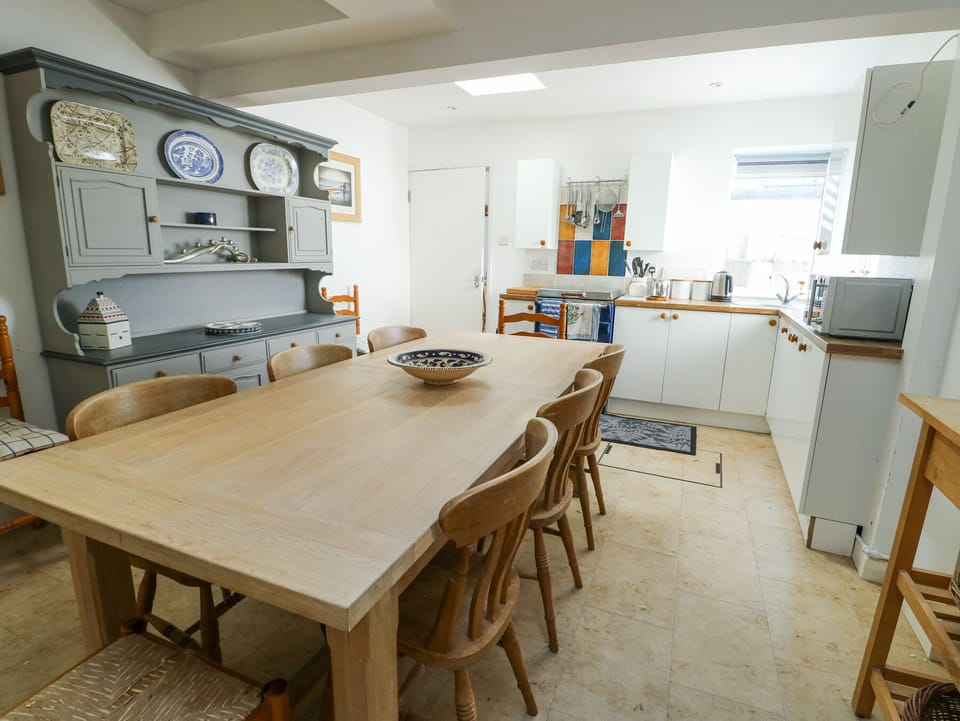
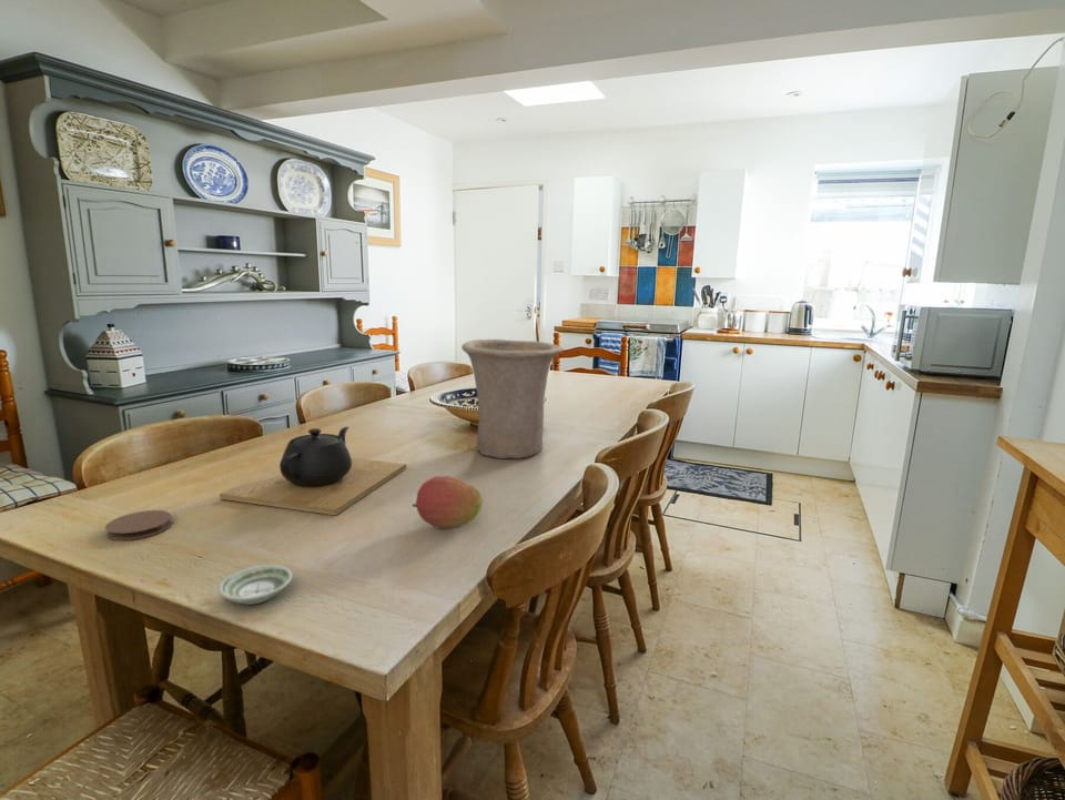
+ saucer [217,564,294,606]
+ fruit [412,475,484,530]
+ coaster [104,509,173,541]
+ teapot [219,426,407,516]
+ vase [460,338,565,459]
